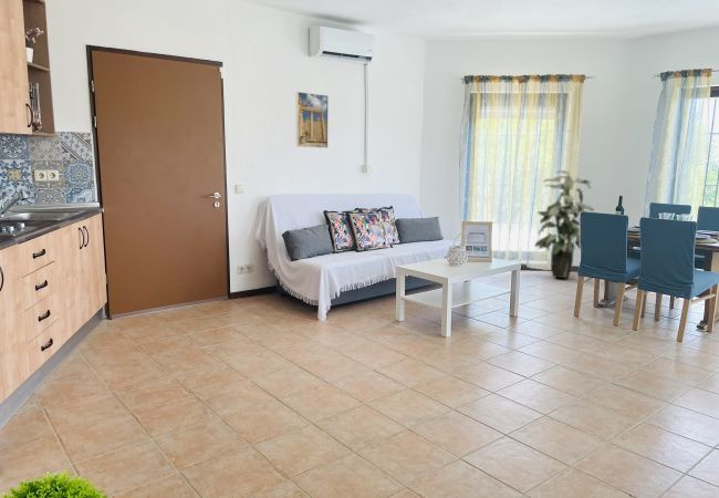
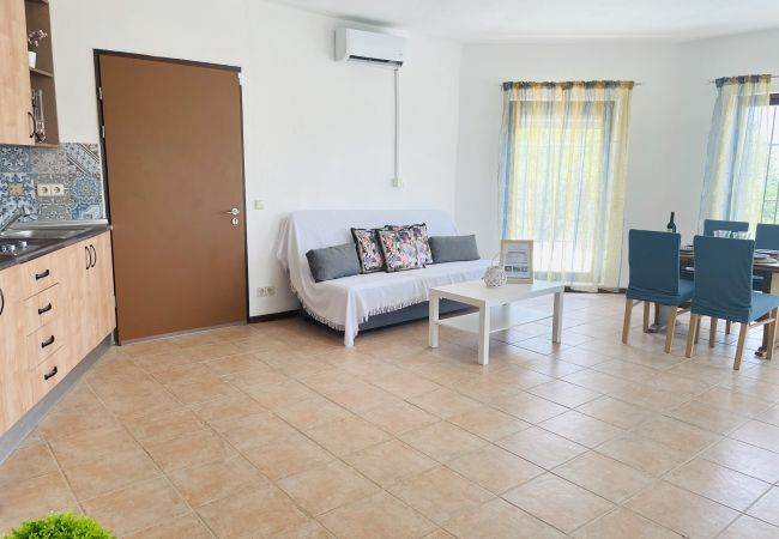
- indoor plant [534,169,595,279]
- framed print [295,91,330,149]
